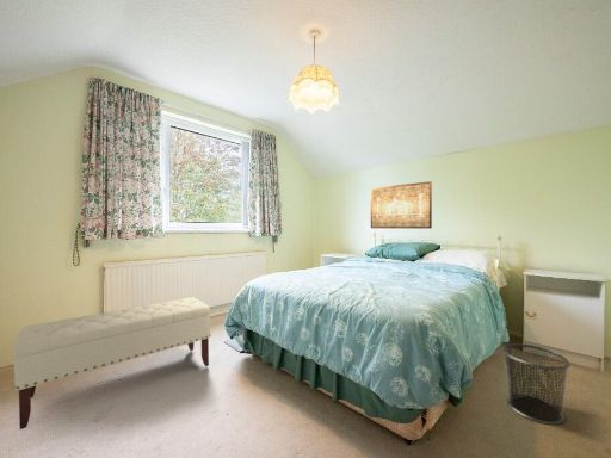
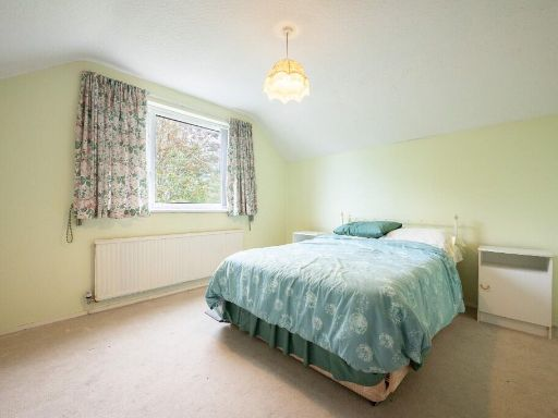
- bench [11,297,212,431]
- wall art [370,180,433,230]
- waste bin [501,342,572,426]
